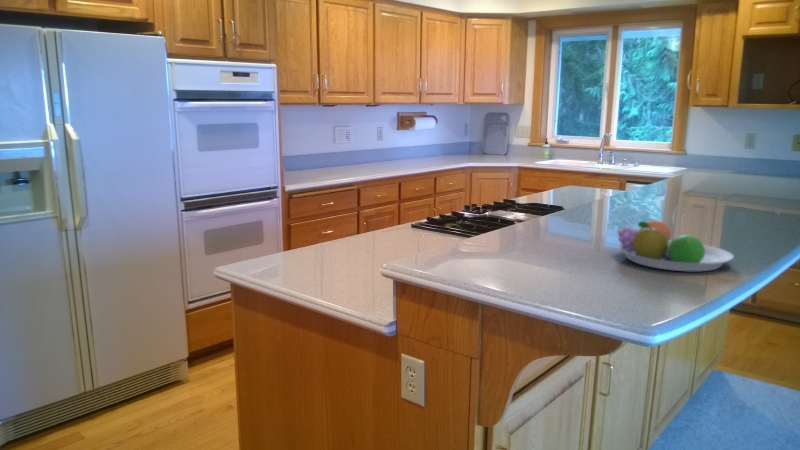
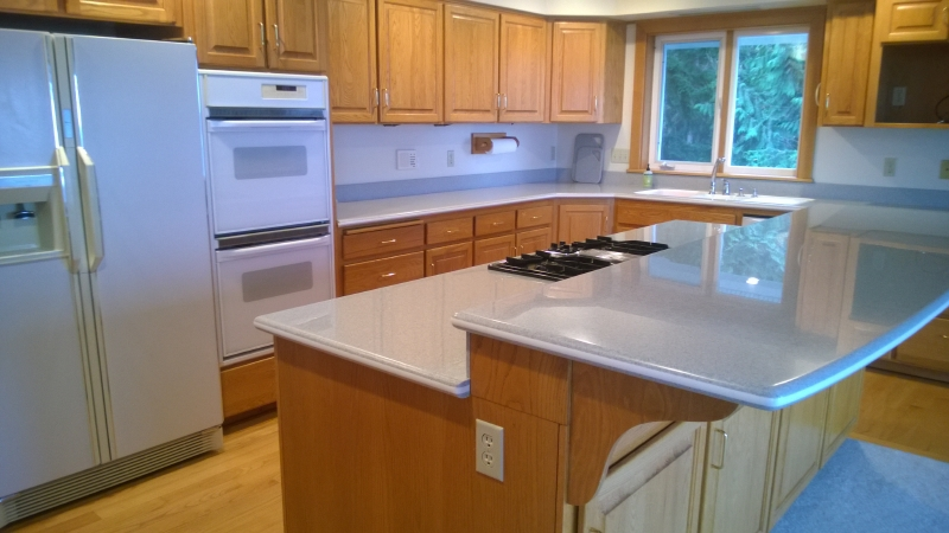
- fruit bowl [616,218,735,272]
